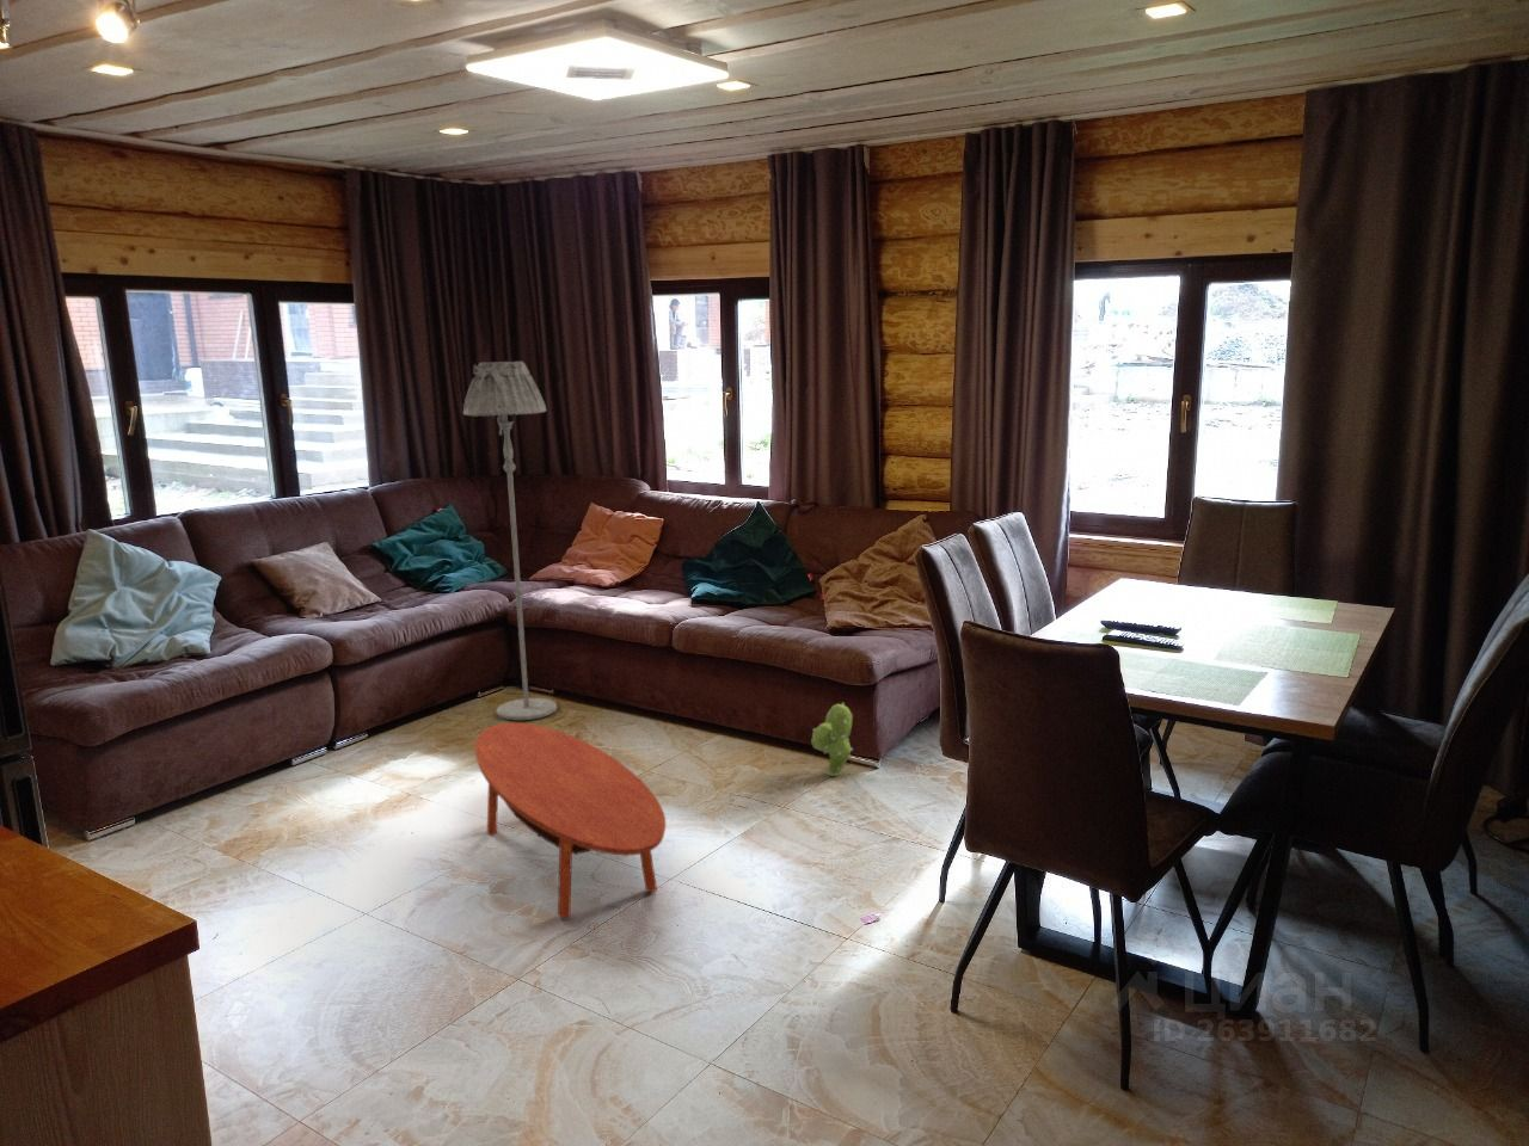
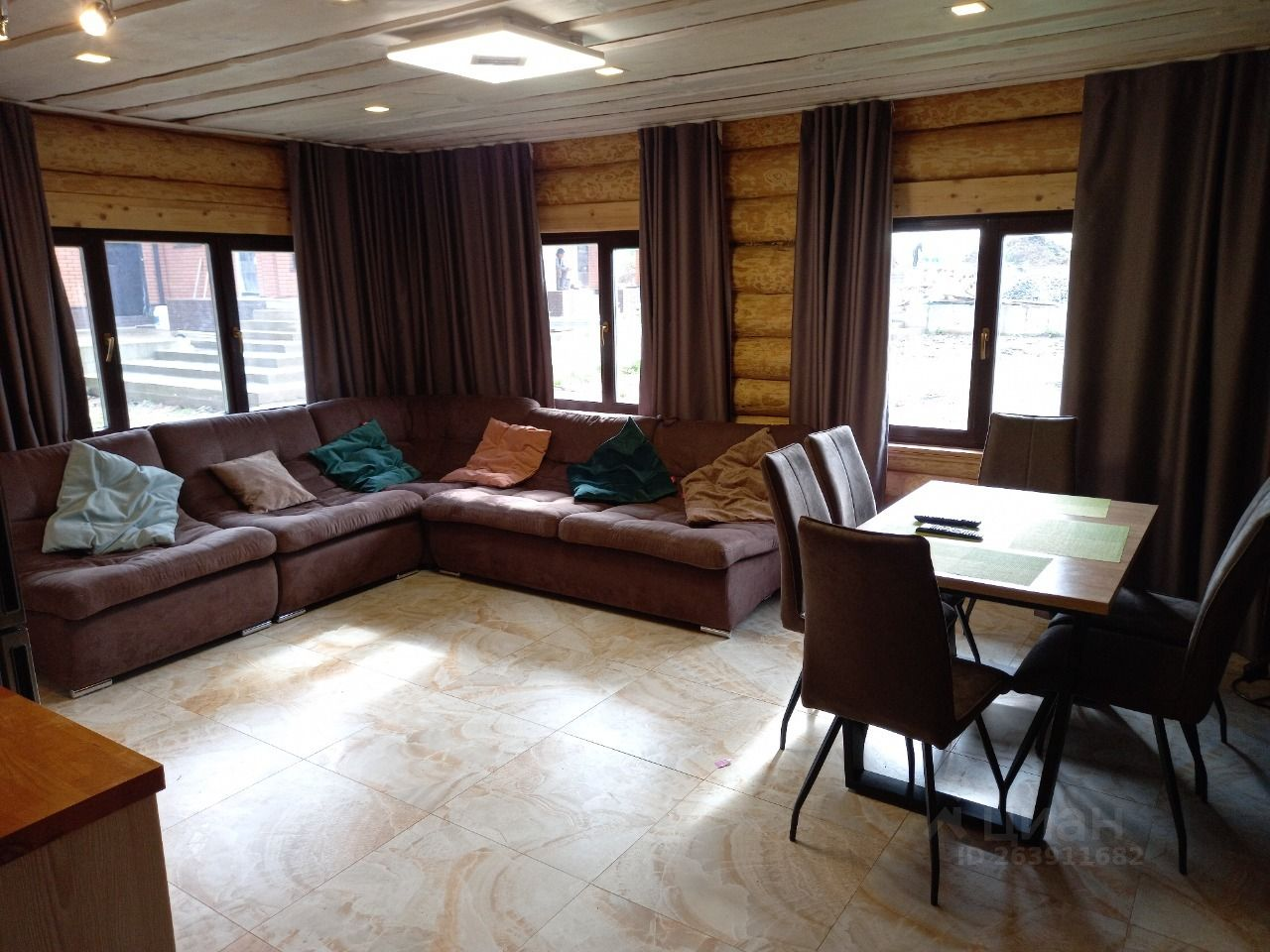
- floor lamp [462,360,557,721]
- decorative plant [810,701,854,778]
- coffee table [474,721,668,920]
